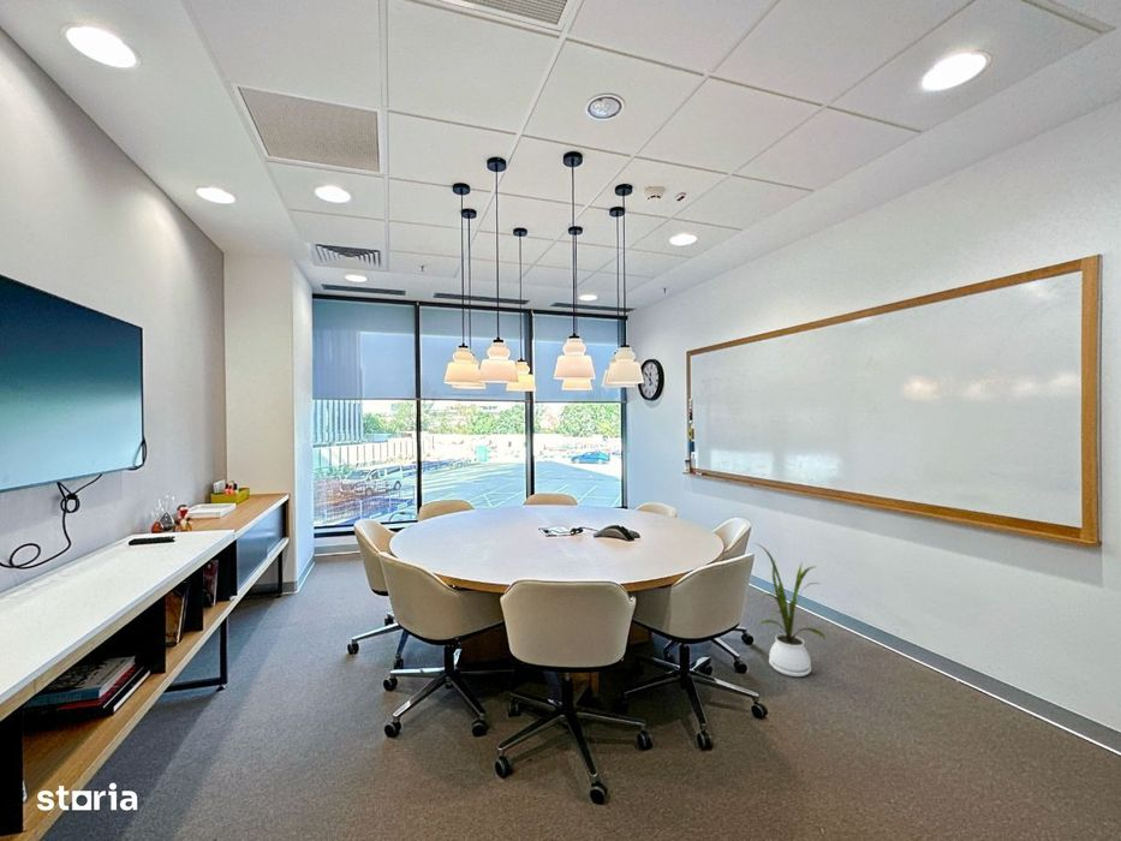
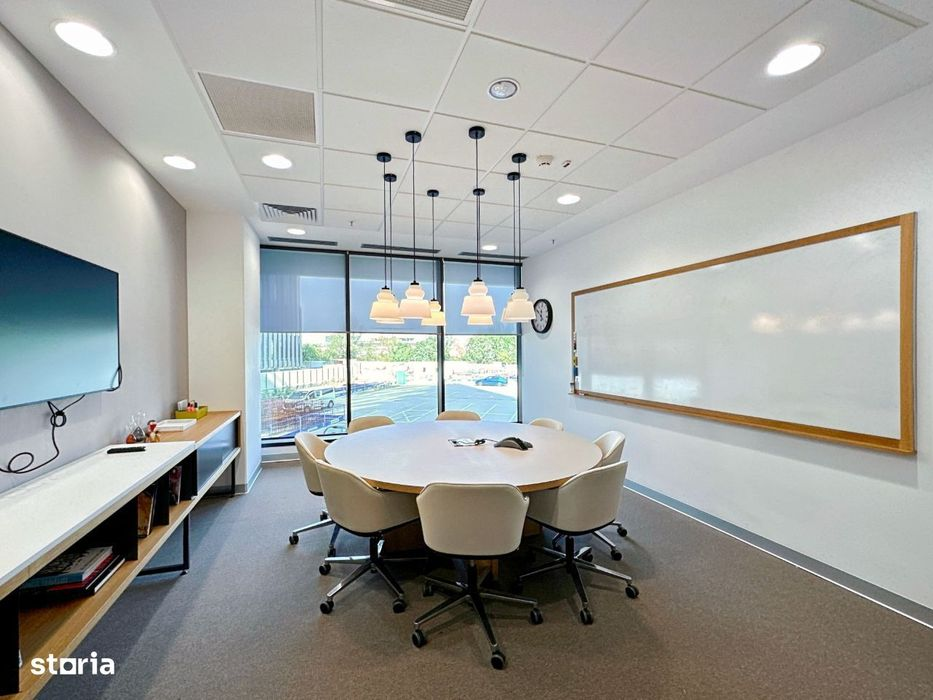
- house plant [755,542,828,678]
